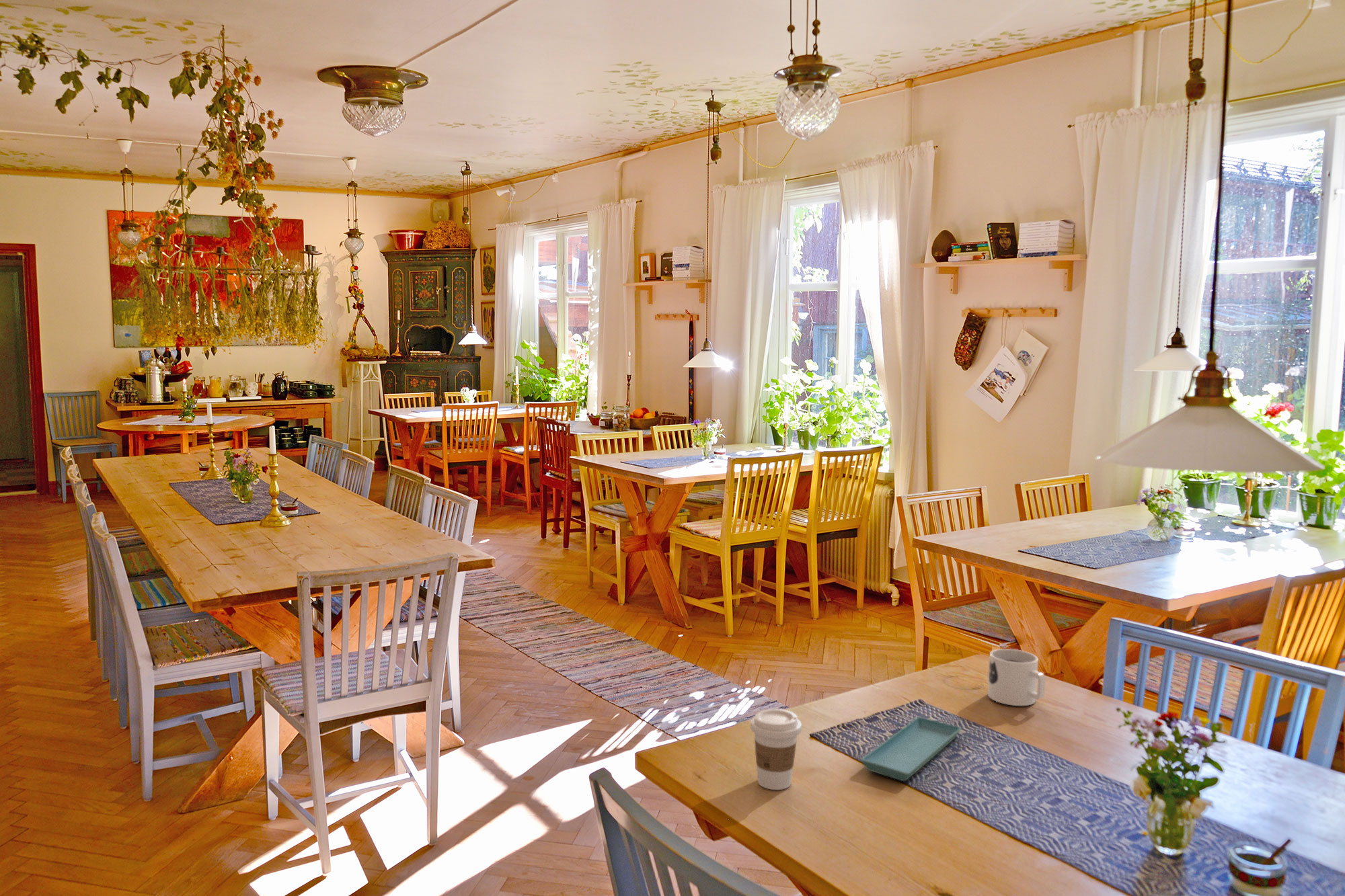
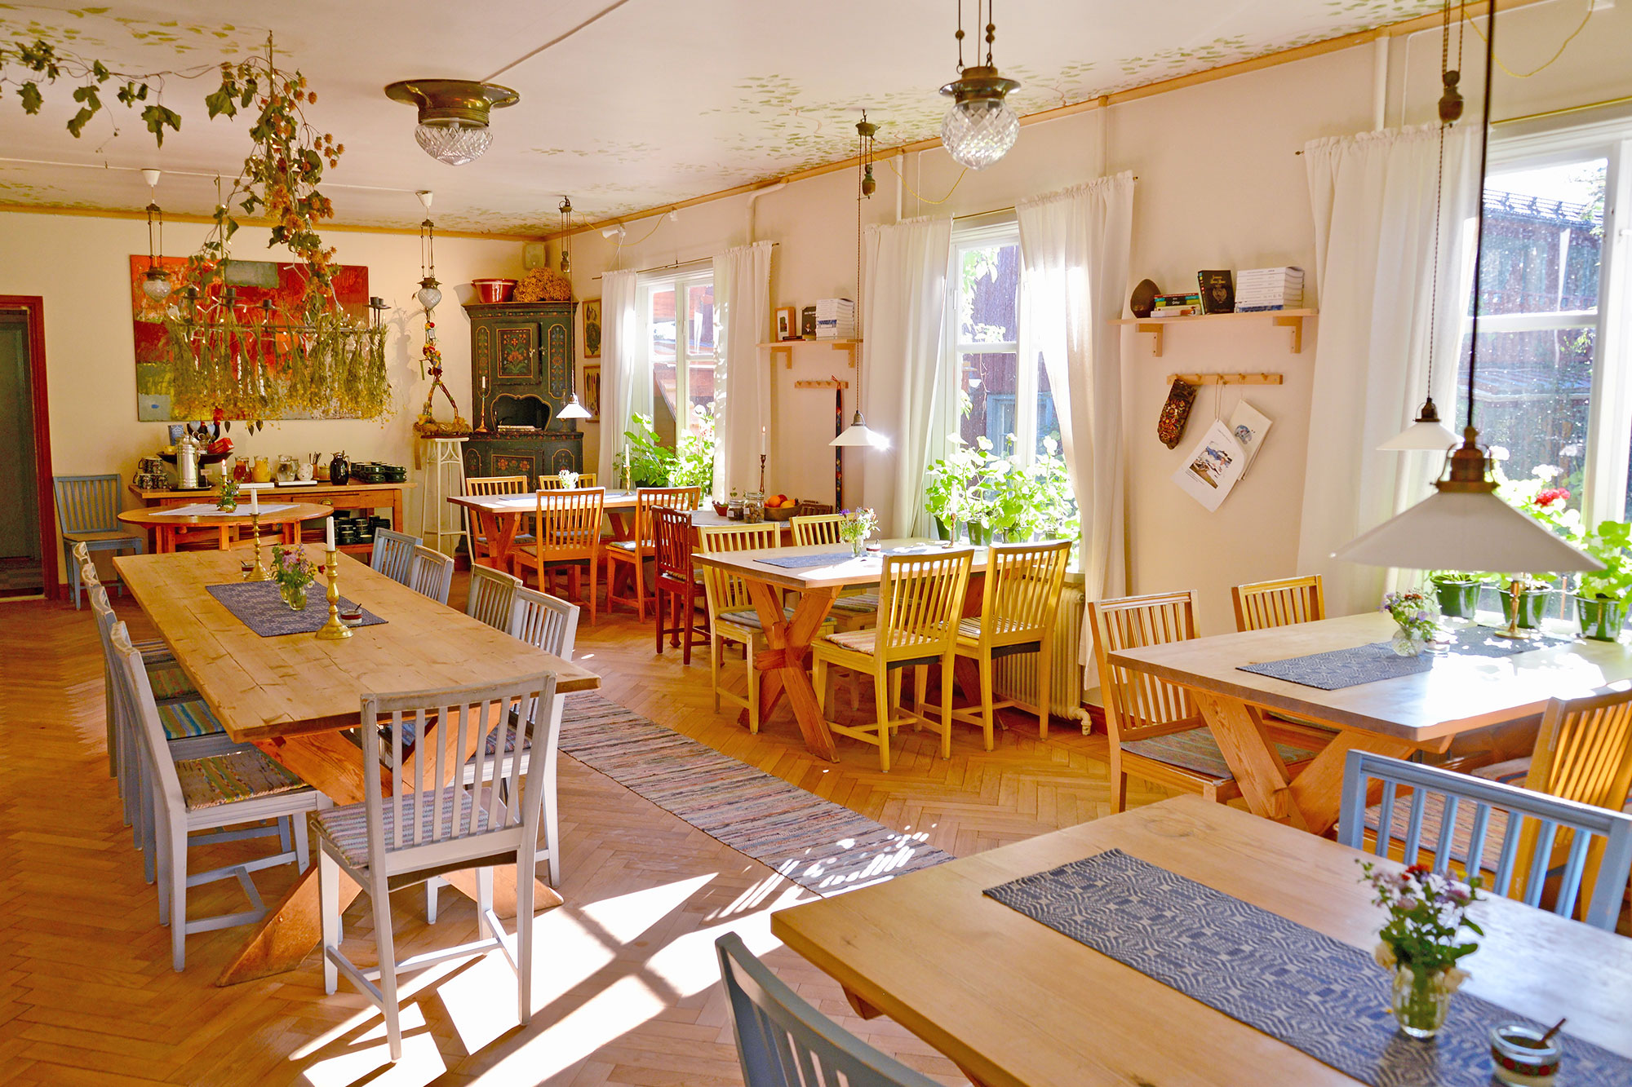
- coffee cup [750,708,802,790]
- saucer [860,717,962,782]
- mug [987,648,1046,706]
